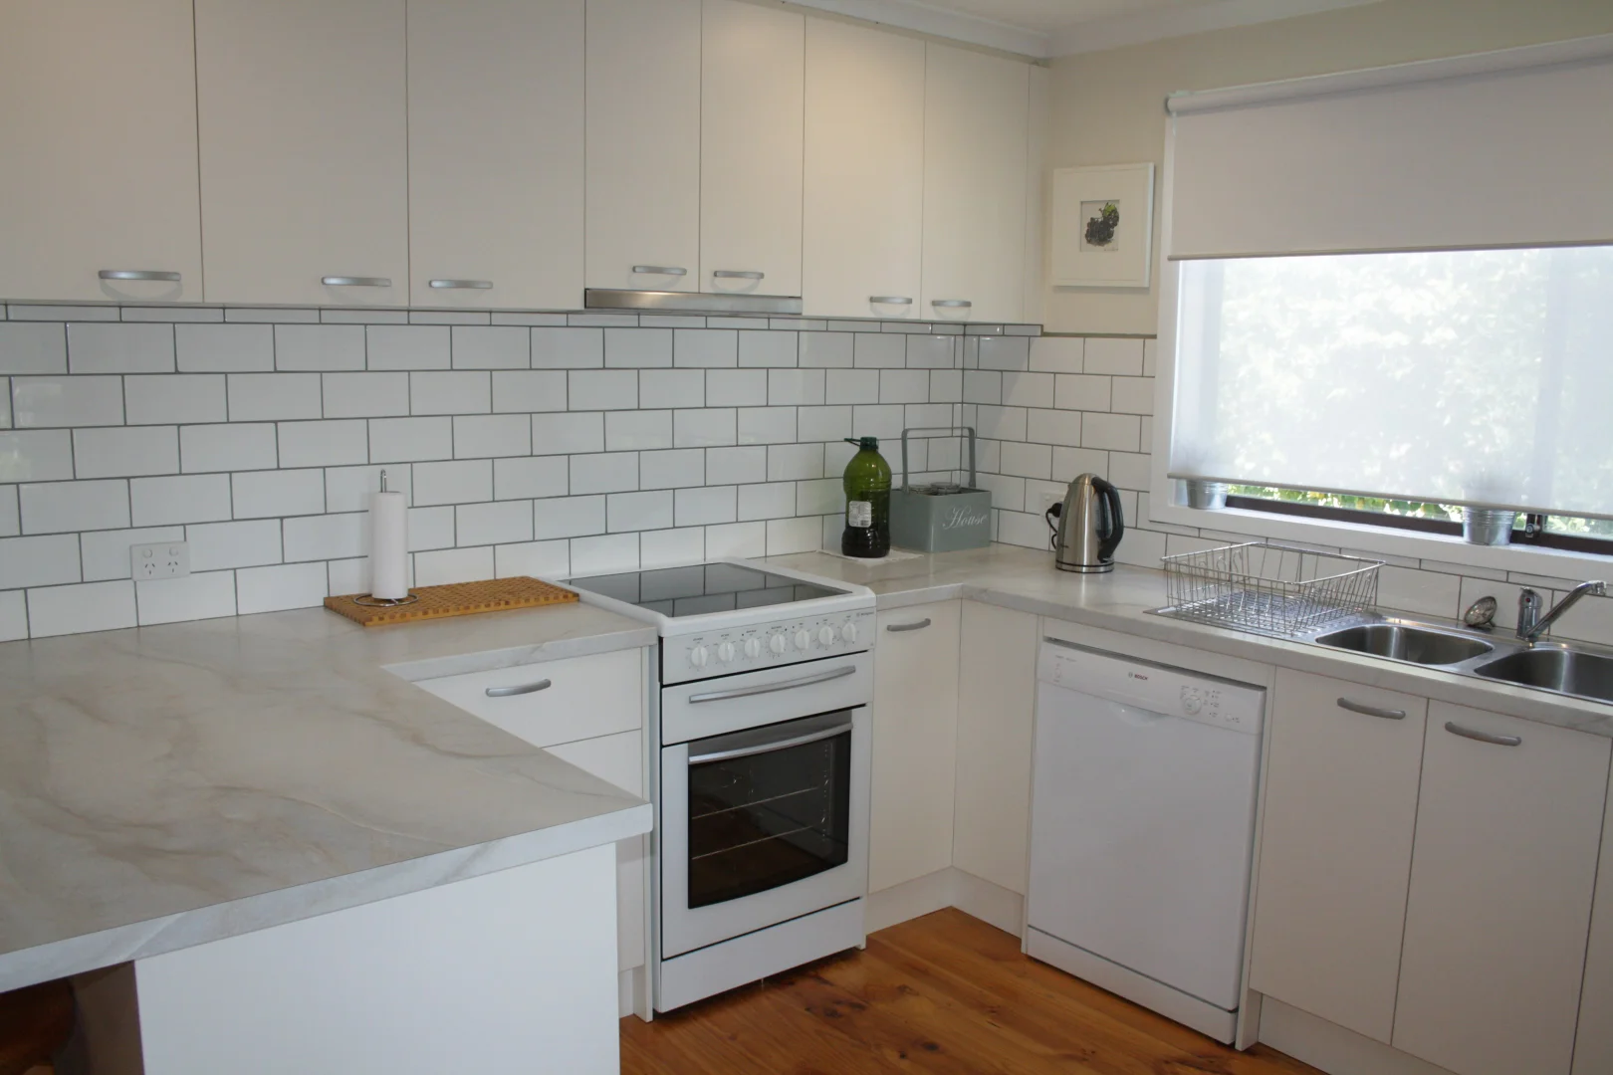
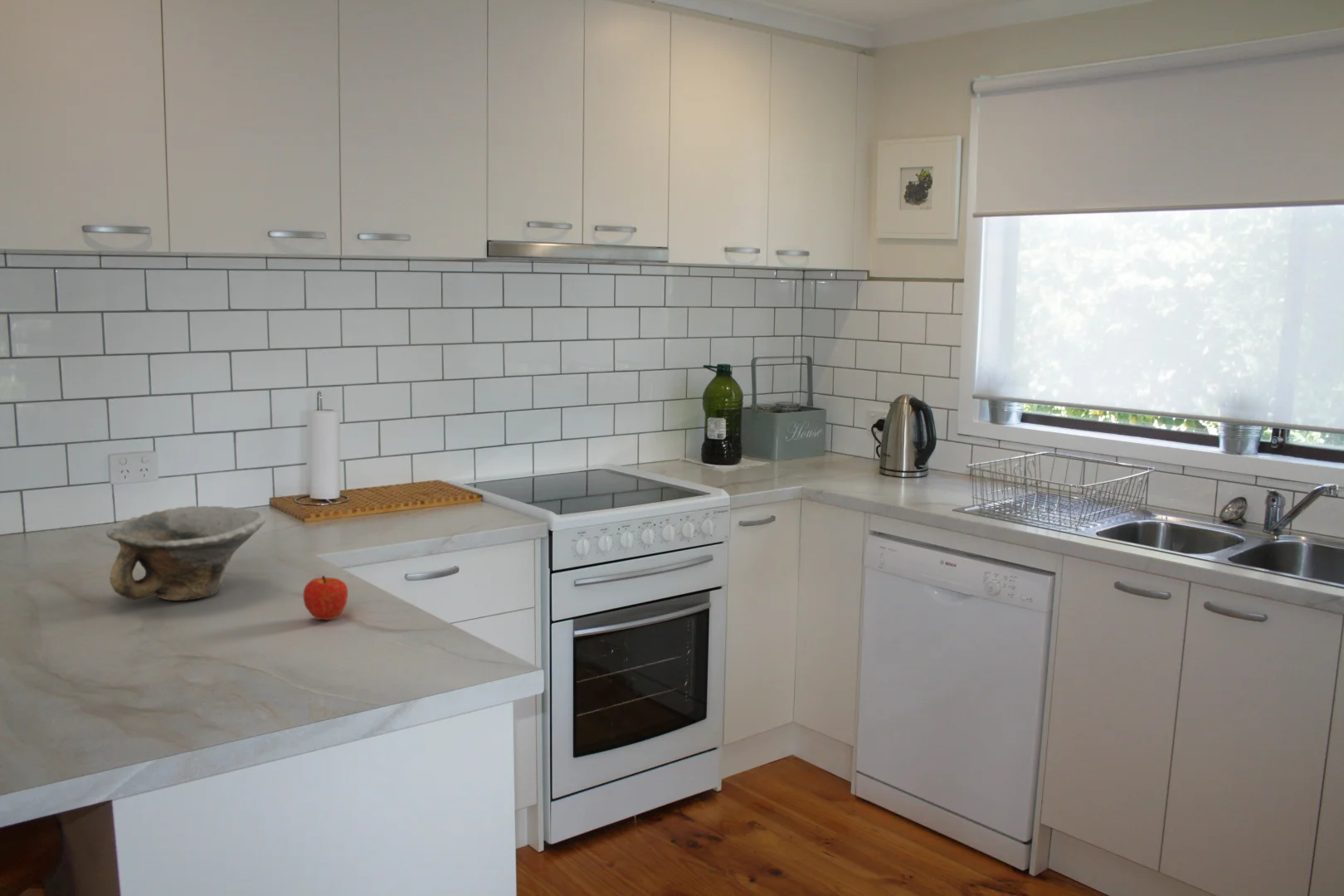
+ bowl [105,505,267,601]
+ fruit [303,575,348,621]
